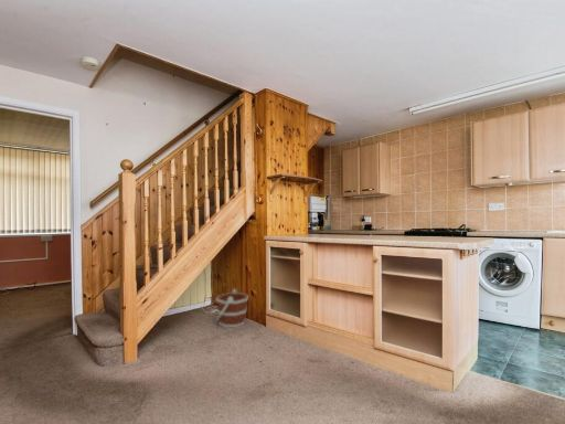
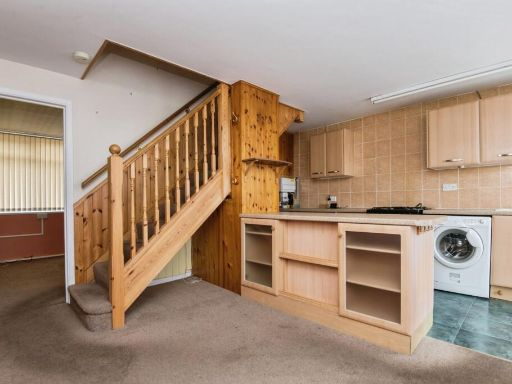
- bucket [215,287,249,328]
